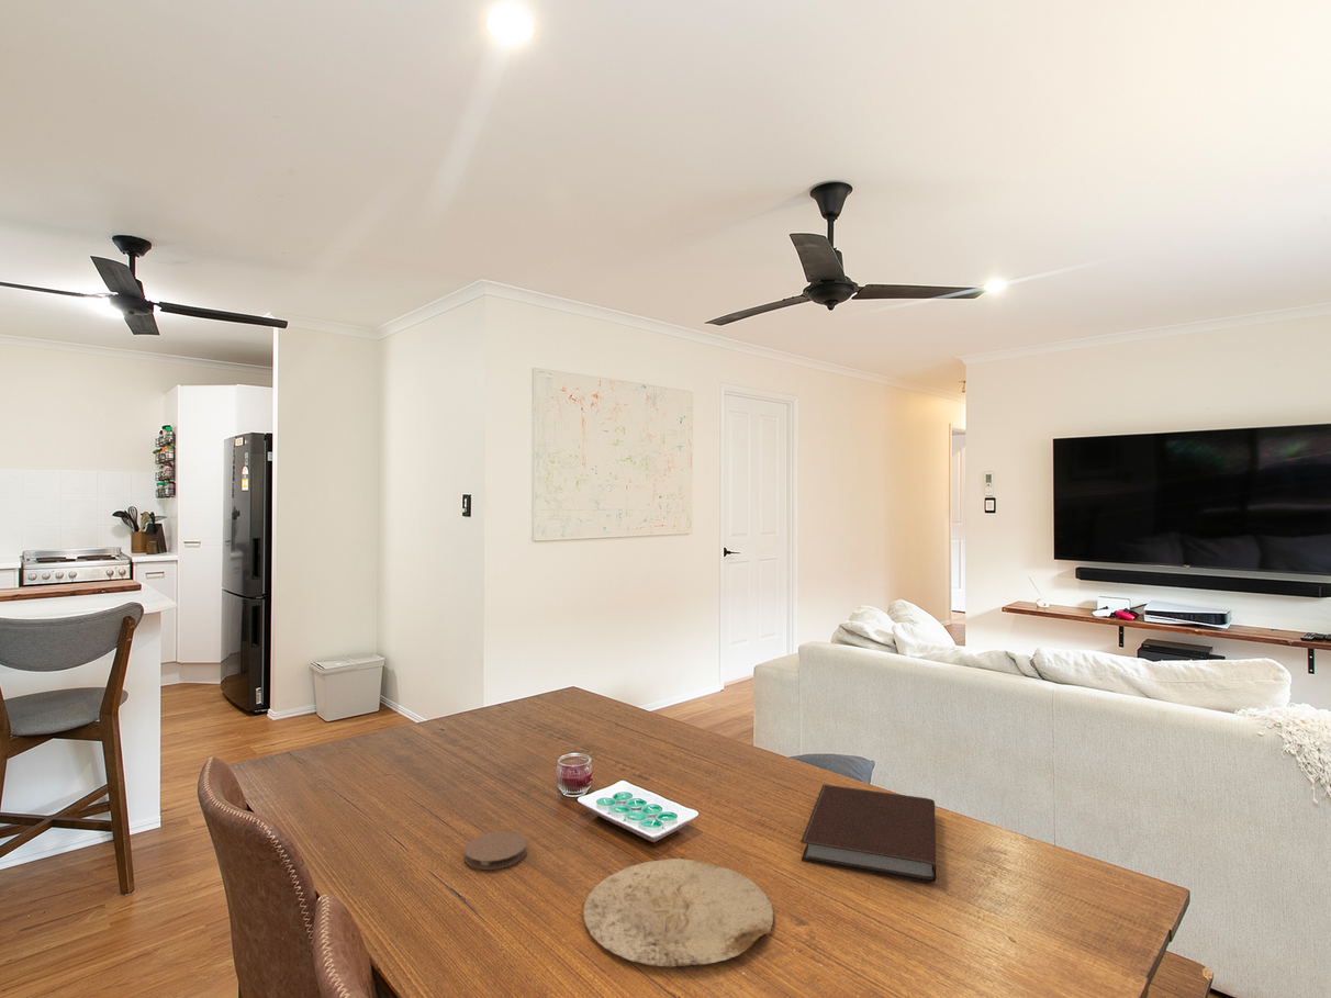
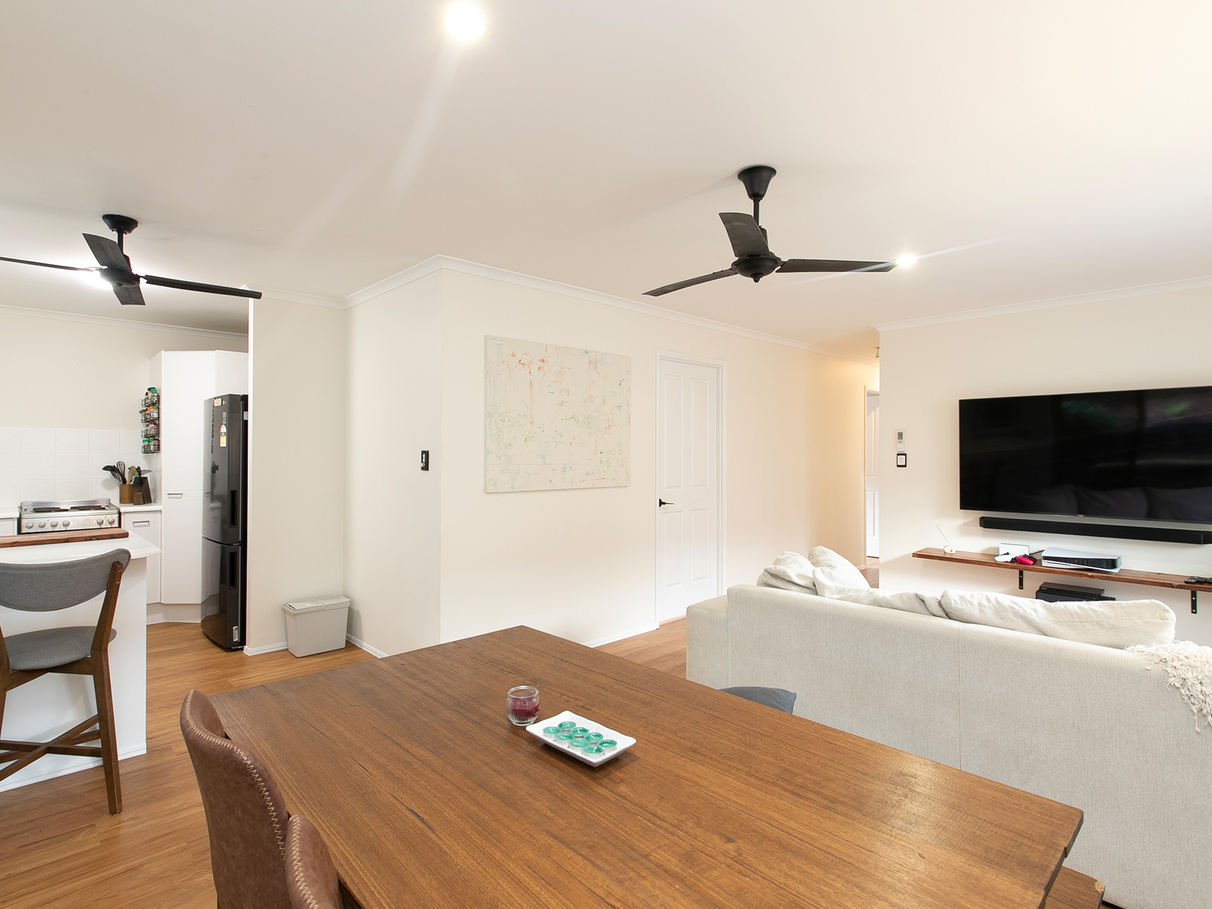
- coaster [463,830,528,871]
- plate [582,857,774,967]
- notebook [799,783,937,884]
